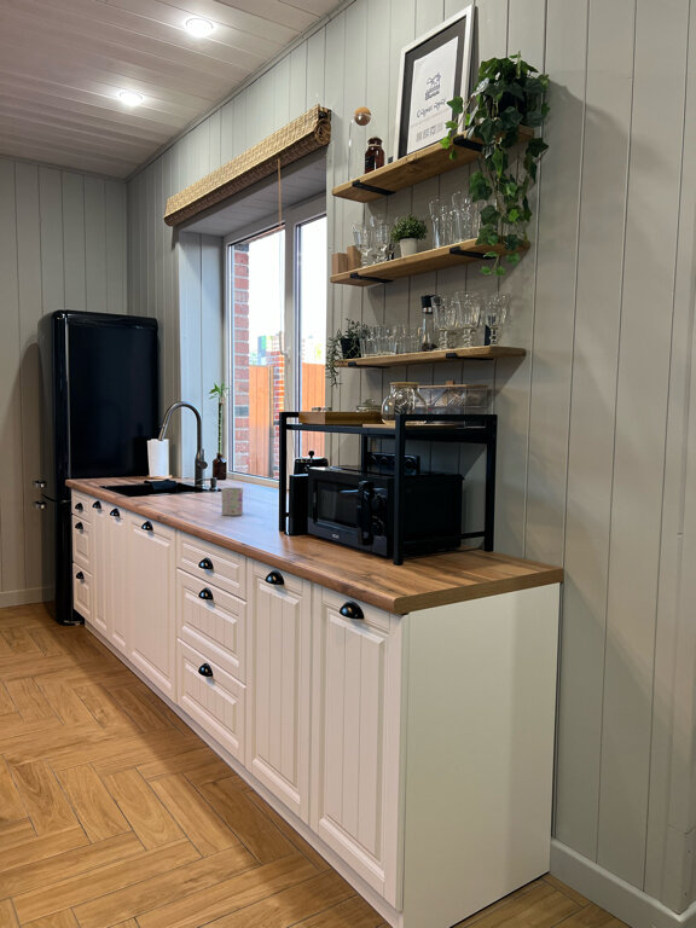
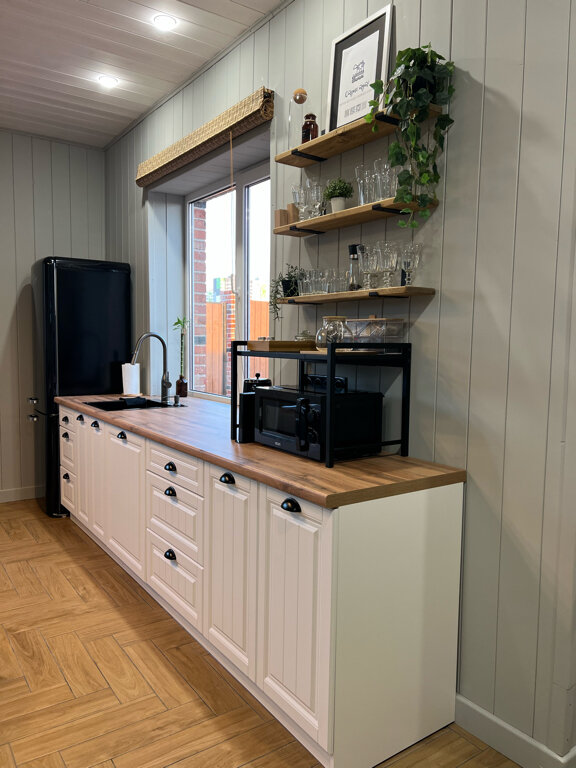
- mug [220,486,244,517]
